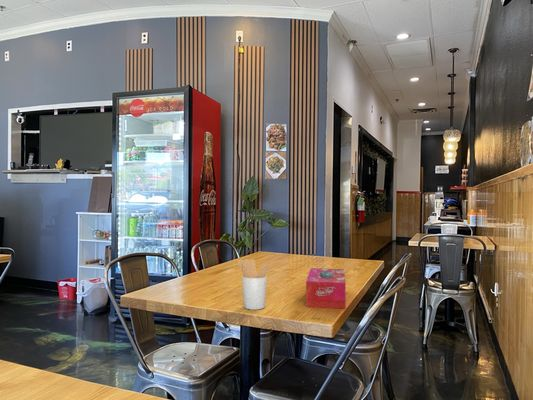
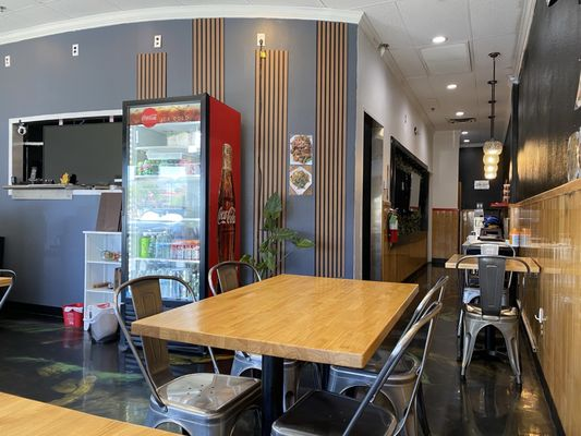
- utensil holder [237,258,270,311]
- tissue box [305,267,347,310]
